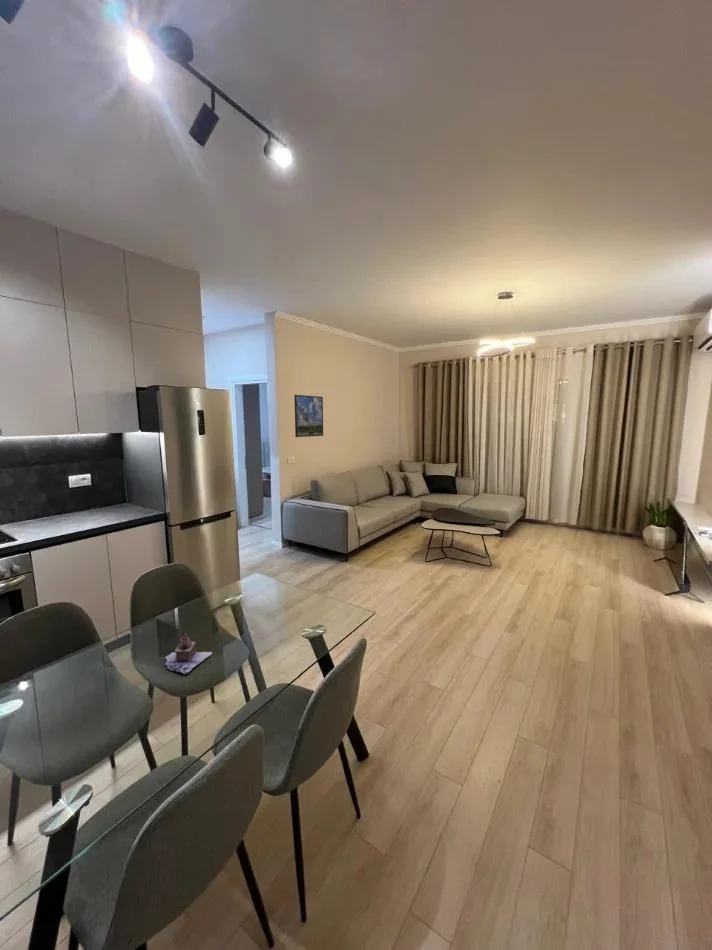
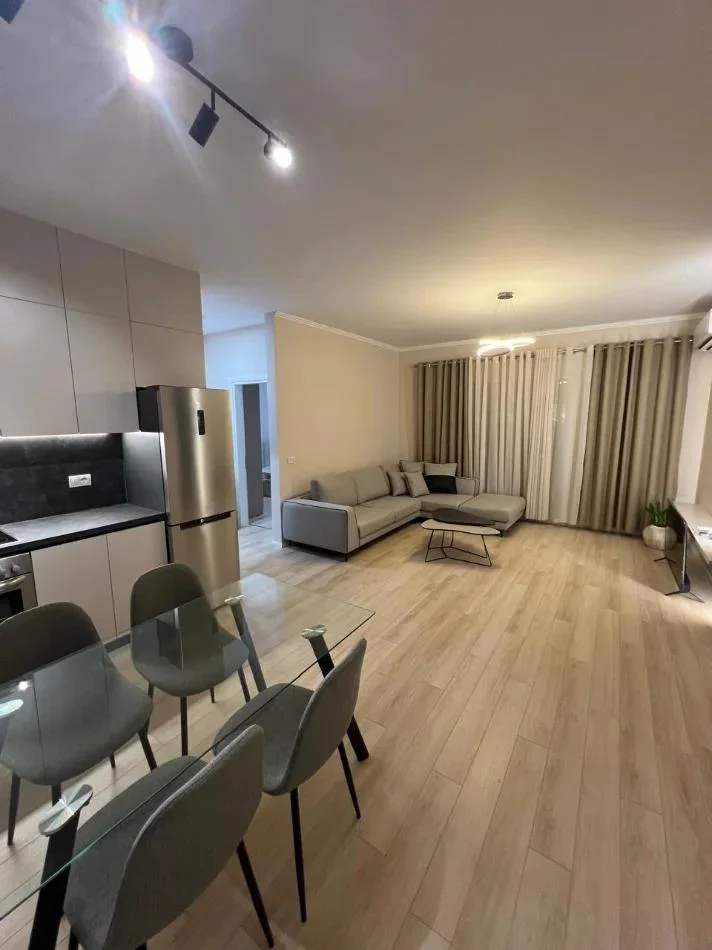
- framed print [293,394,324,438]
- teapot [164,632,213,675]
